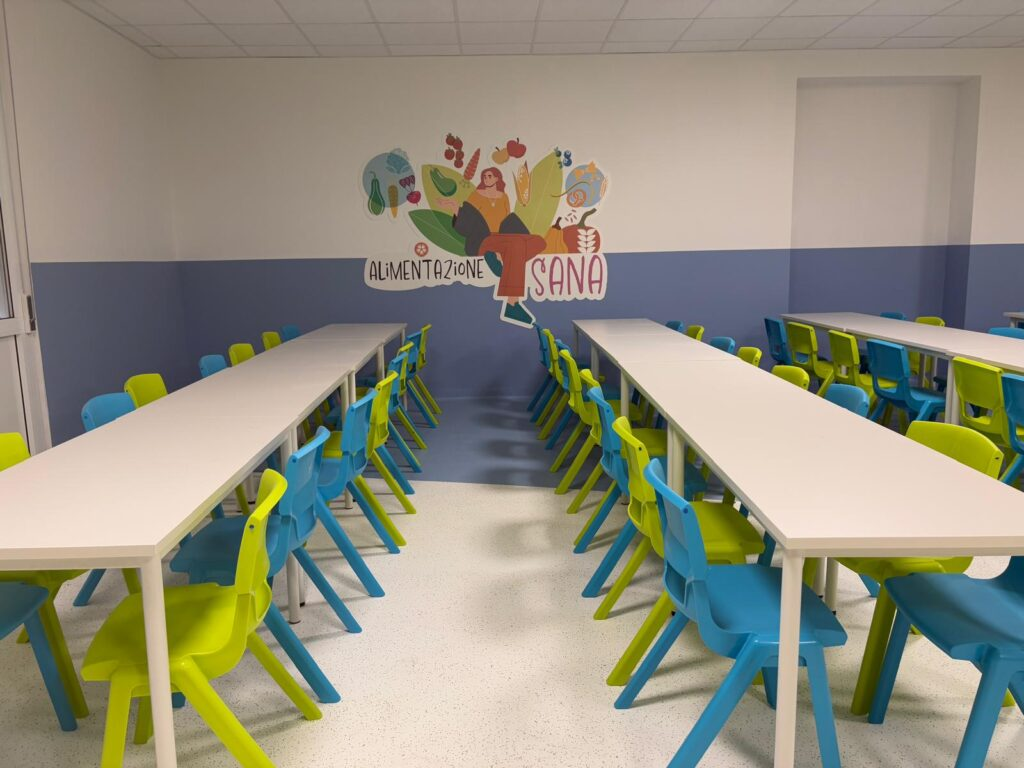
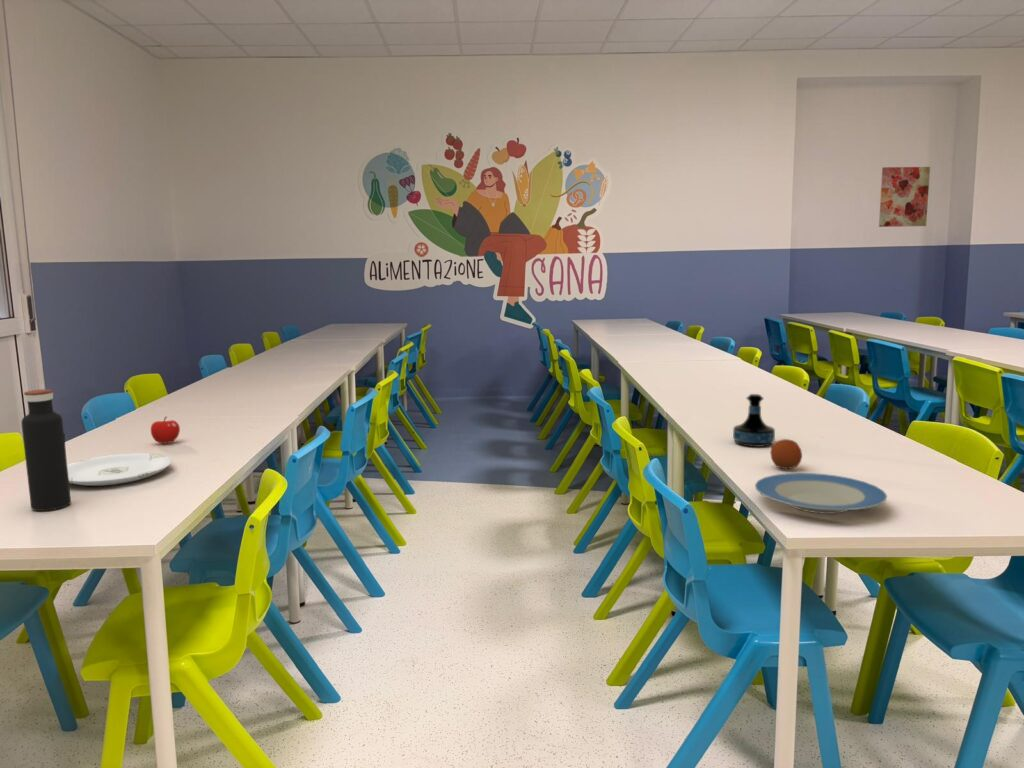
+ apple [150,415,181,444]
+ tequila bottle [732,393,776,448]
+ plate [67,452,173,487]
+ orange [769,438,803,470]
+ water bottle [20,388,72,512]
+ plate [754,472,888,515]
+ wall art [878,166,931,228]
